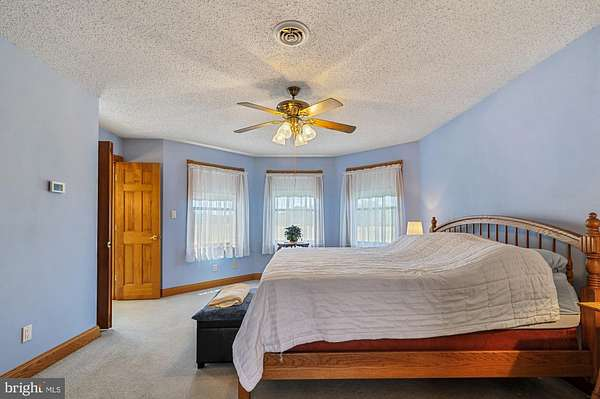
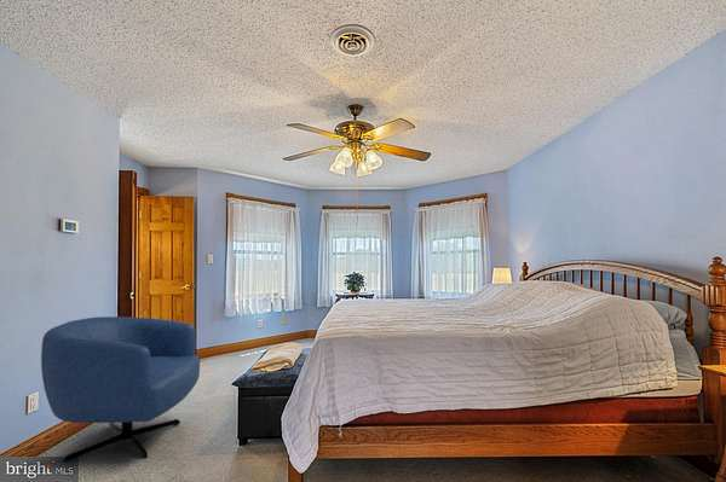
+ armchair [40,315,201,463]
